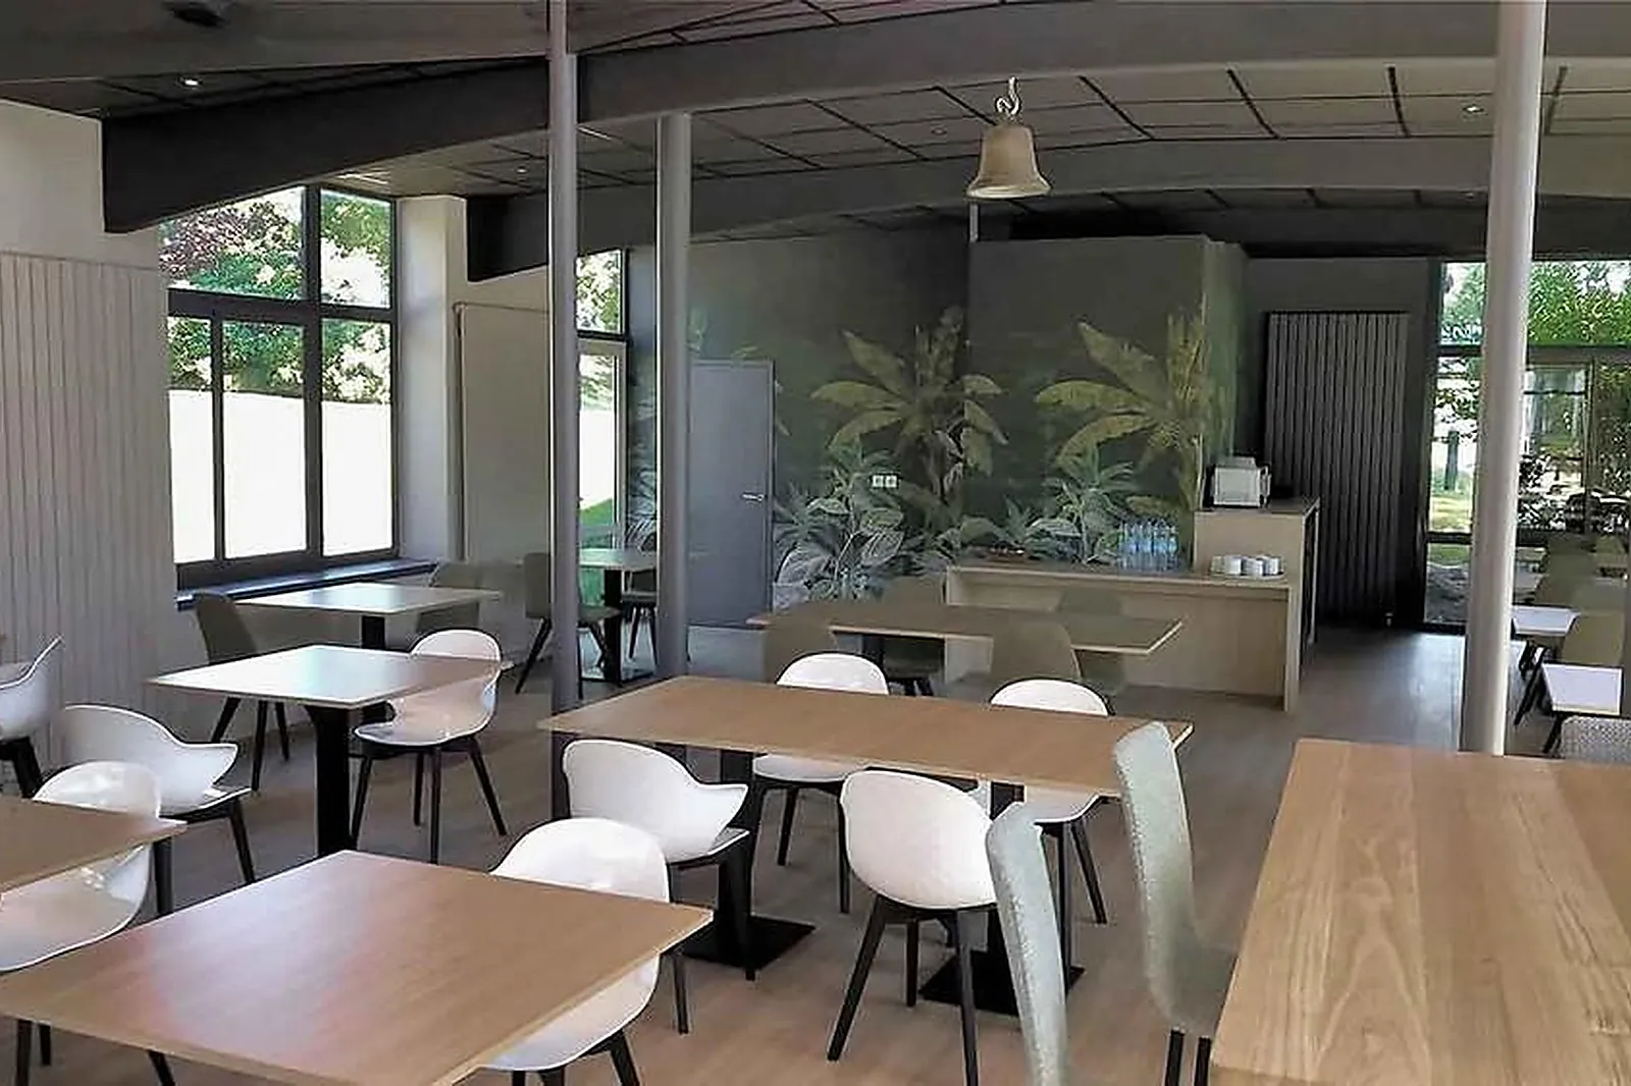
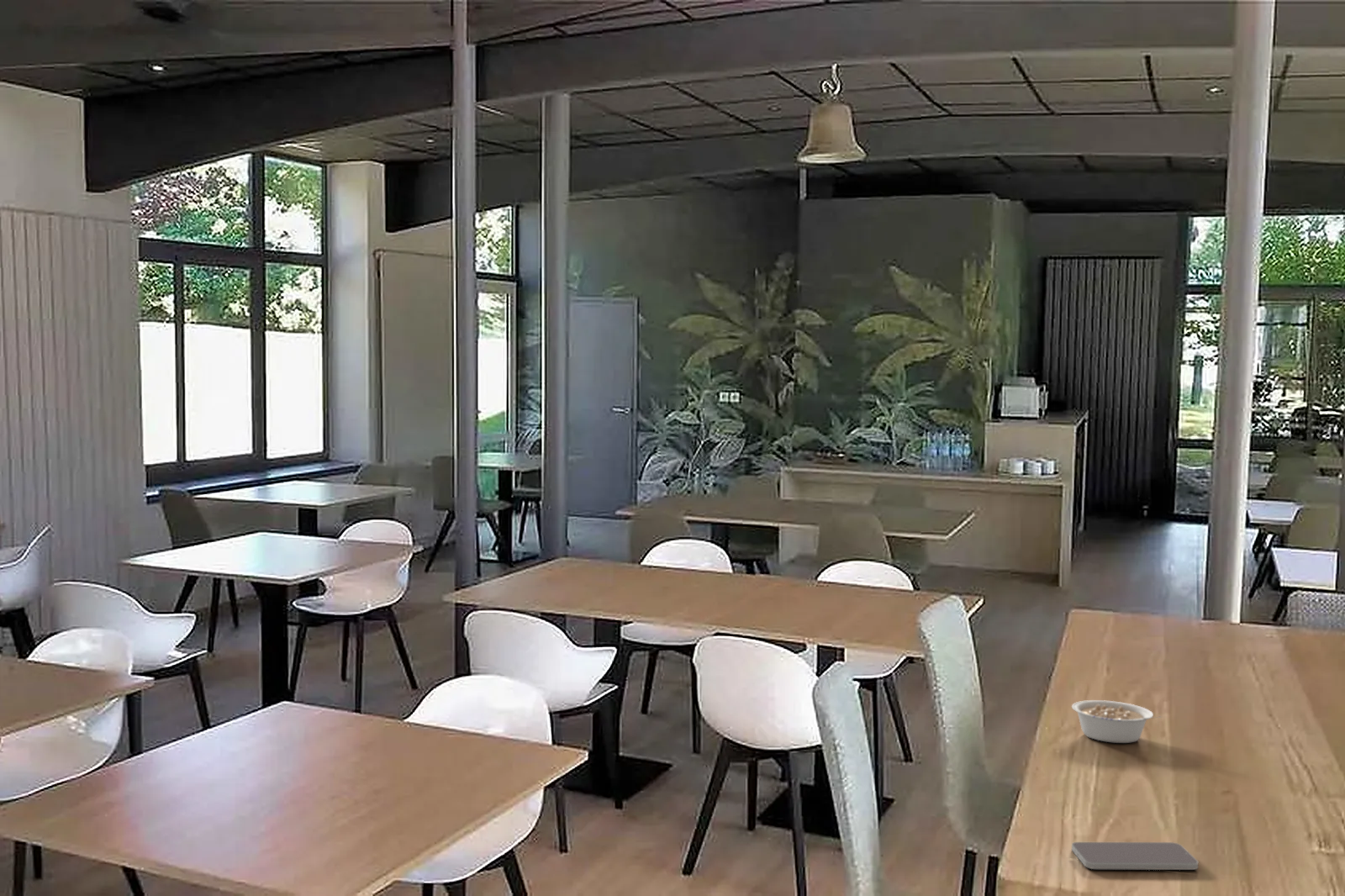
+ legume [1071,699,1163,744]
+ smartphone [1071,841,1199,871]
